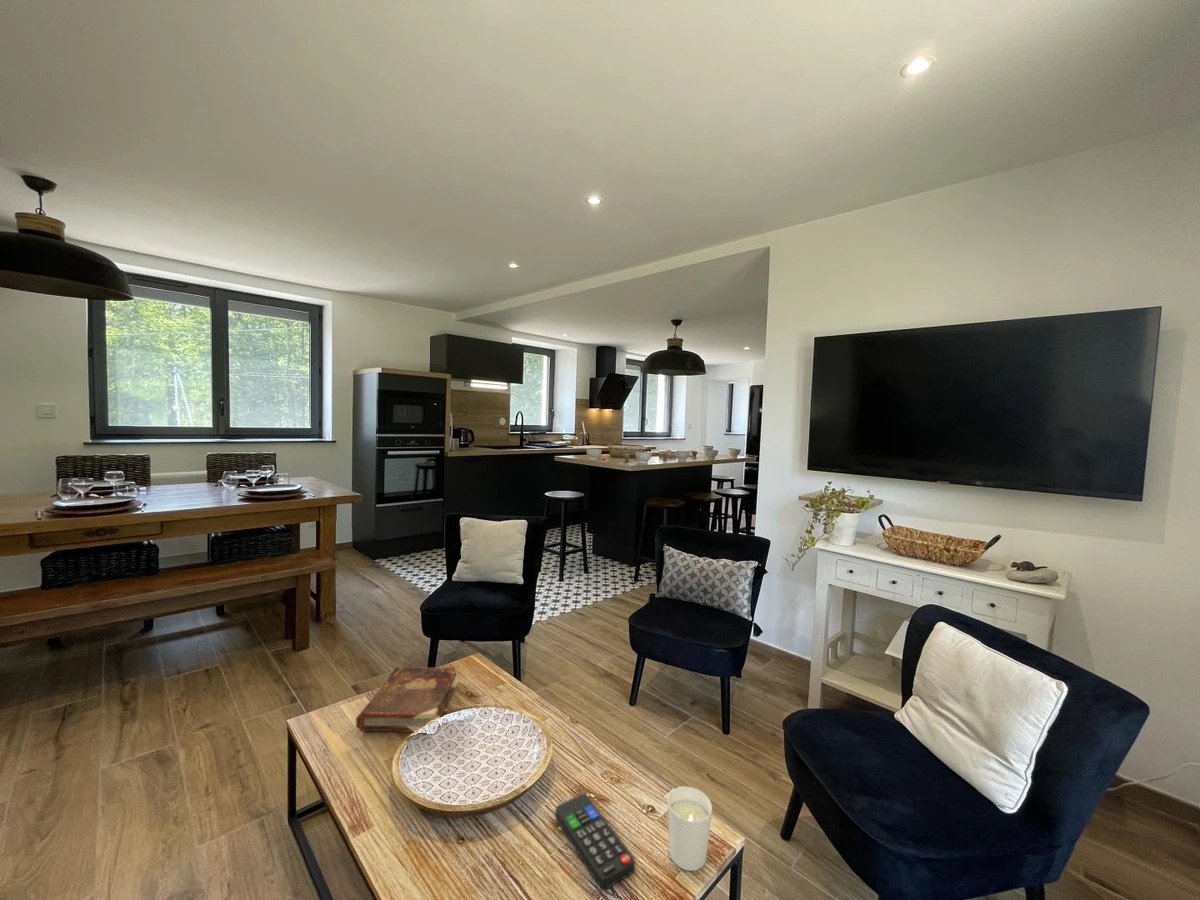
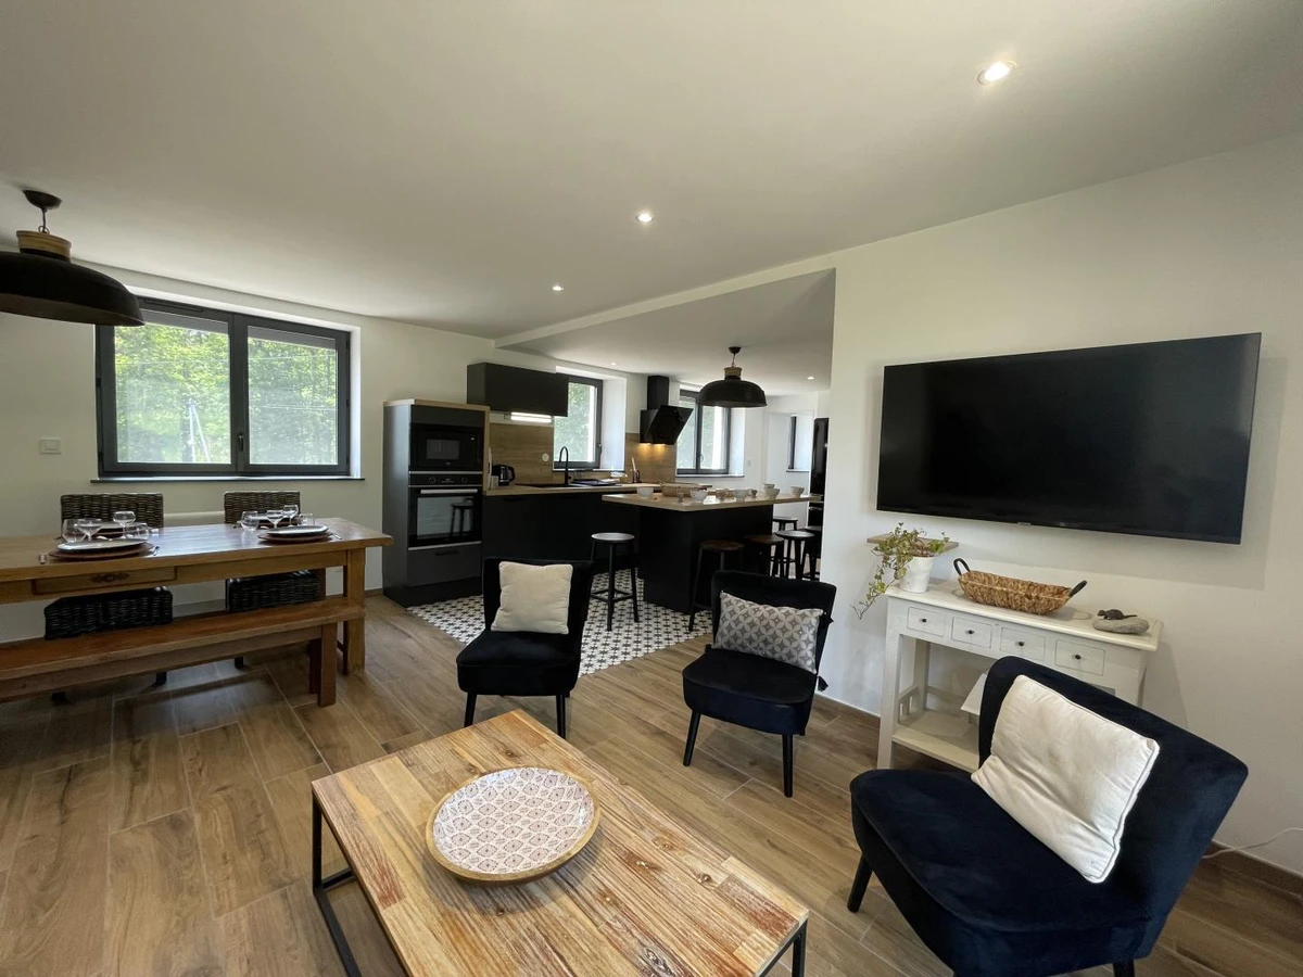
- book [355,665,459,733]
- candle holder [667,786,713,872]
- remote control [554,793,636,891]
